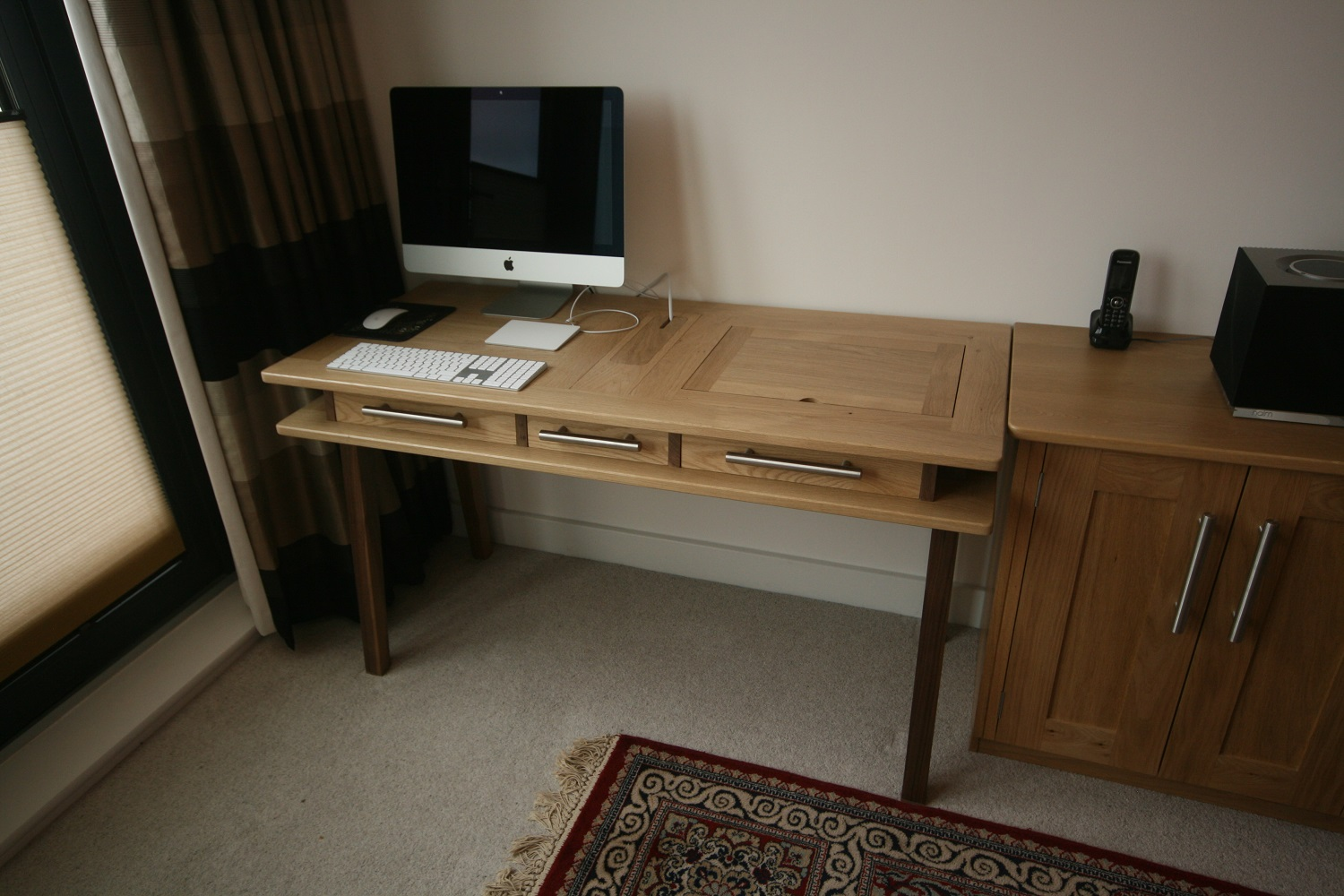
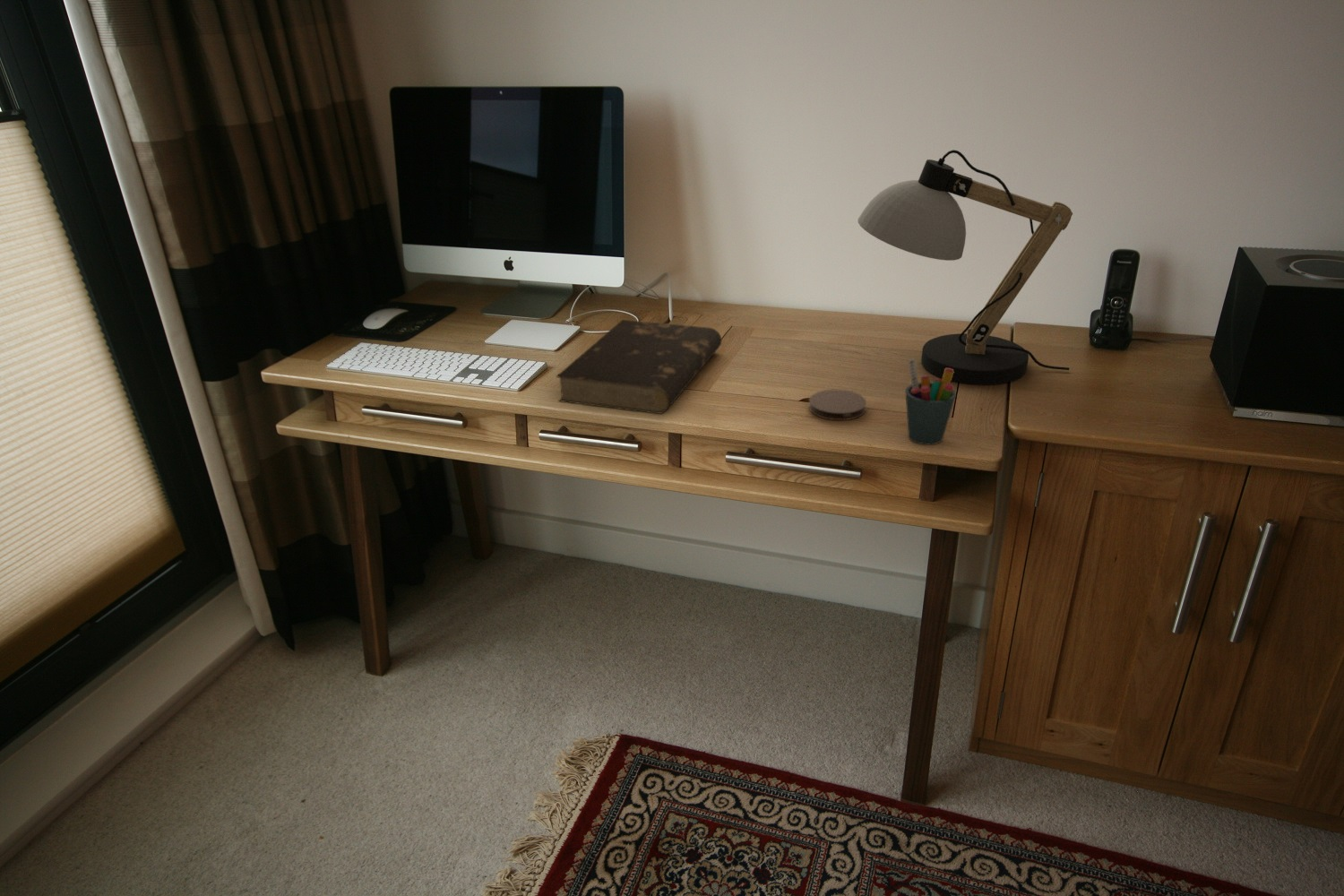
+ desk lamp [857,149,1073,385]
+ book [555,319,723,415]
+ pen holder [904,358,957,445]
+ coaster [808,389,867,421]
